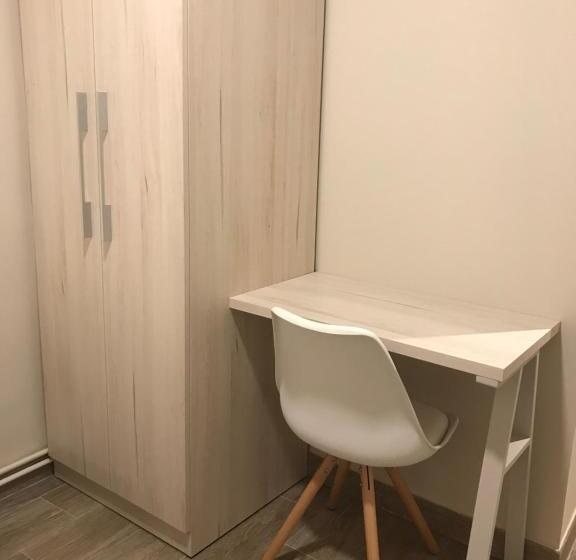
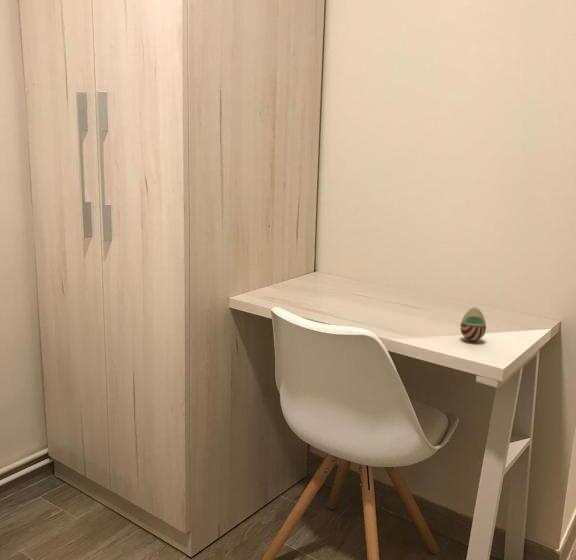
+ decorative egg [459,306,487,342]
